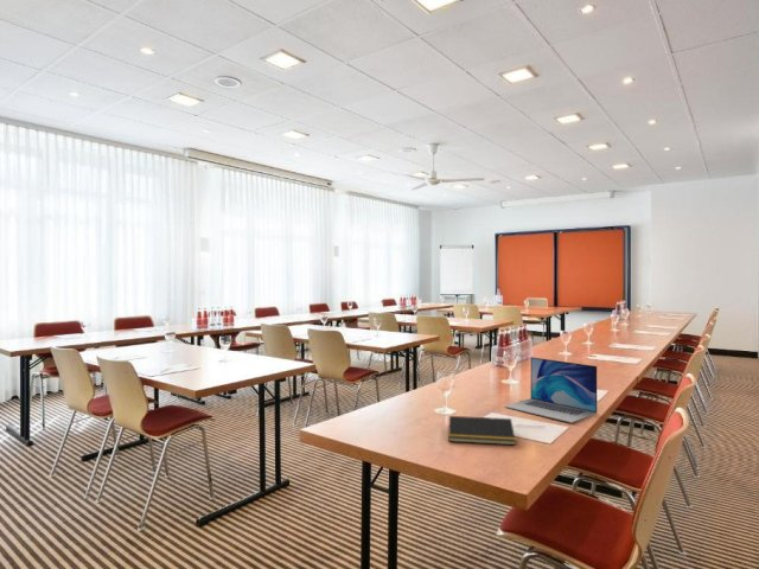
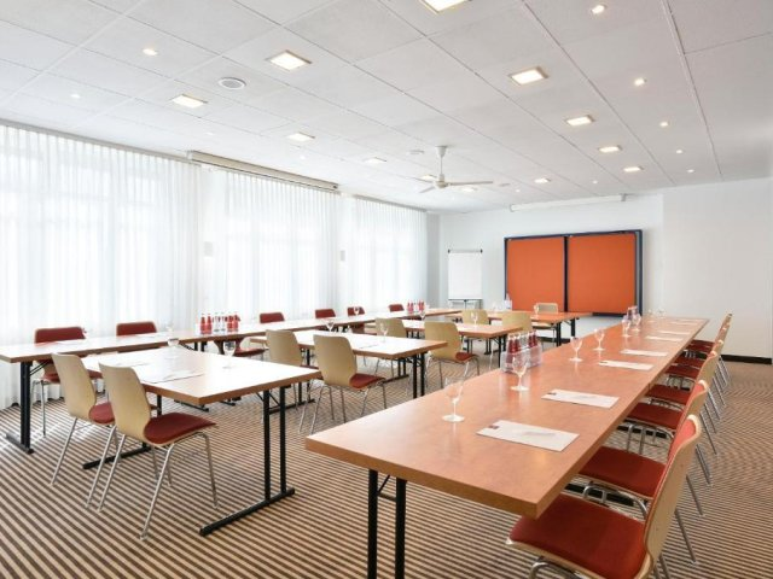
- laptop [504,356,598,424]
- notepad [447,415,517,446]
